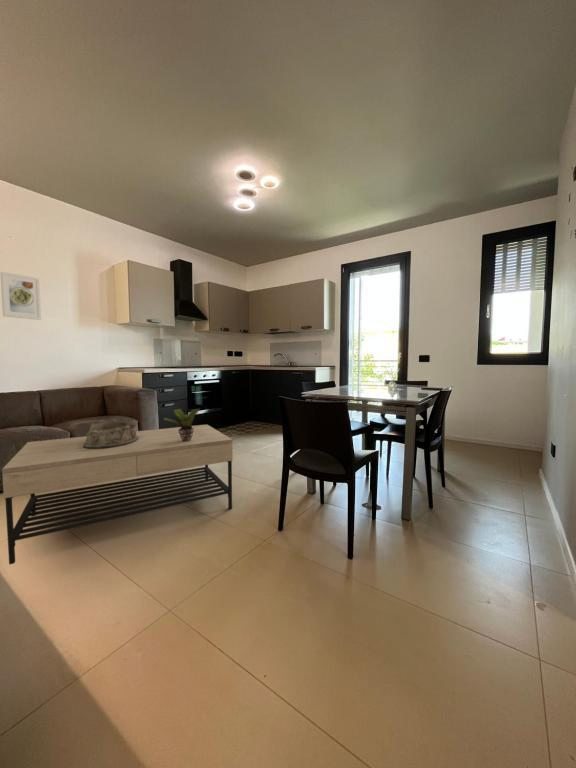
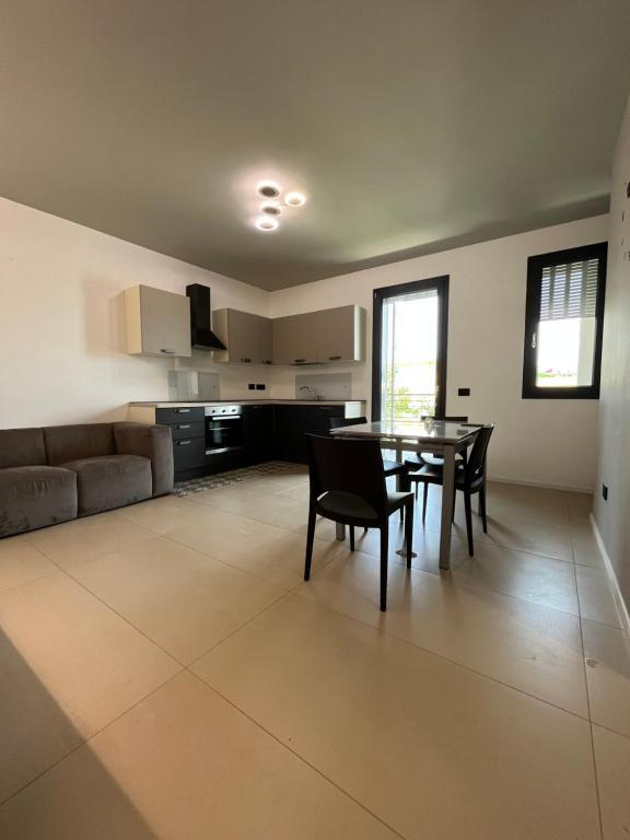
- coffee table [1,424,234,566]
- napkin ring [83,418,139,449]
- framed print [0,271,42,321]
- potted plant [162,408,201,442]
